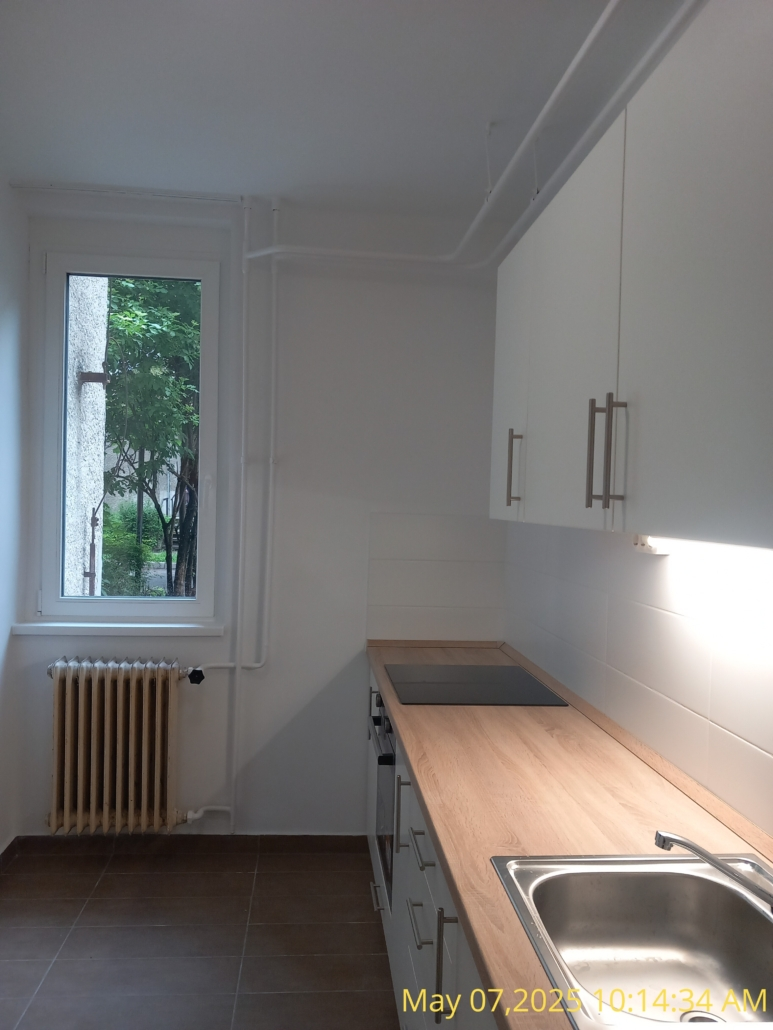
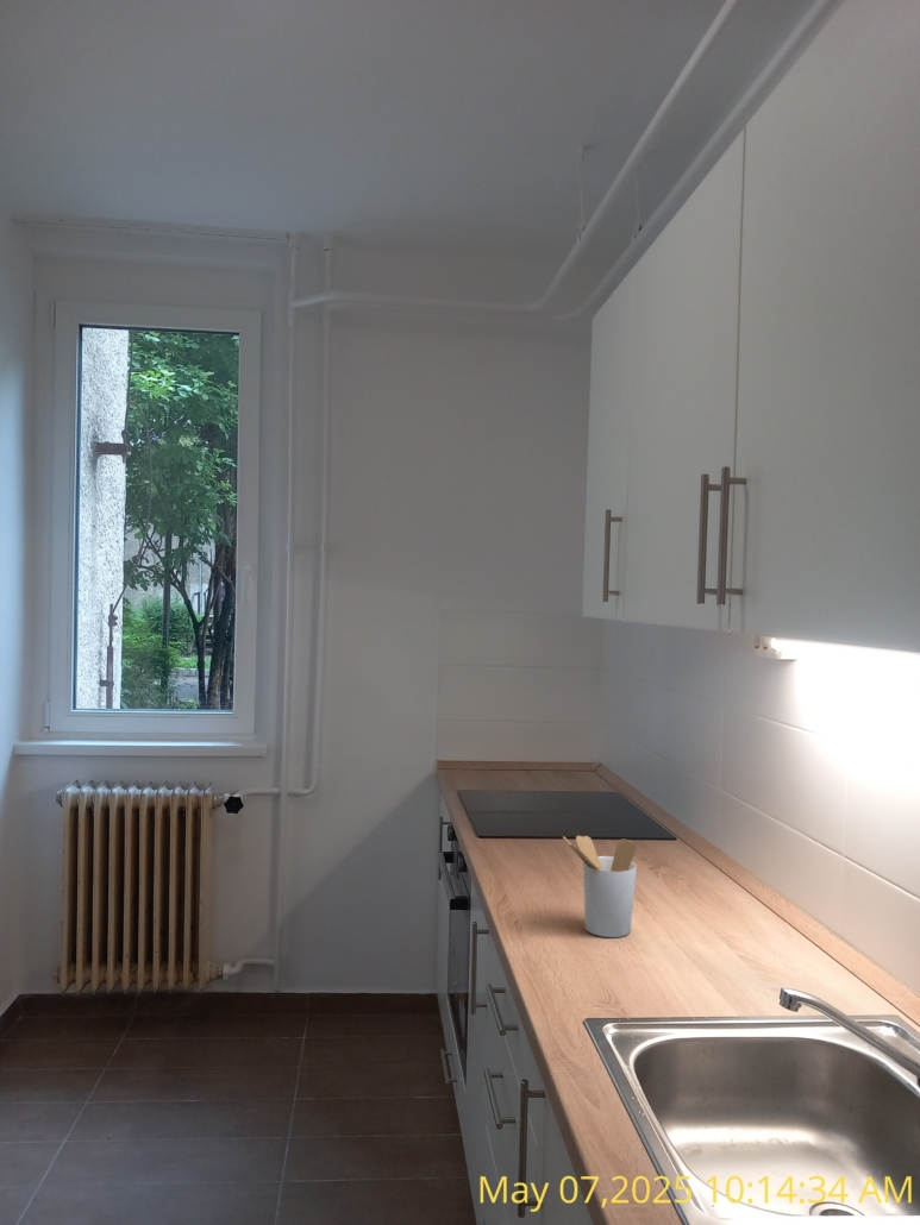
+ utensil holder [562,835,638,938]
